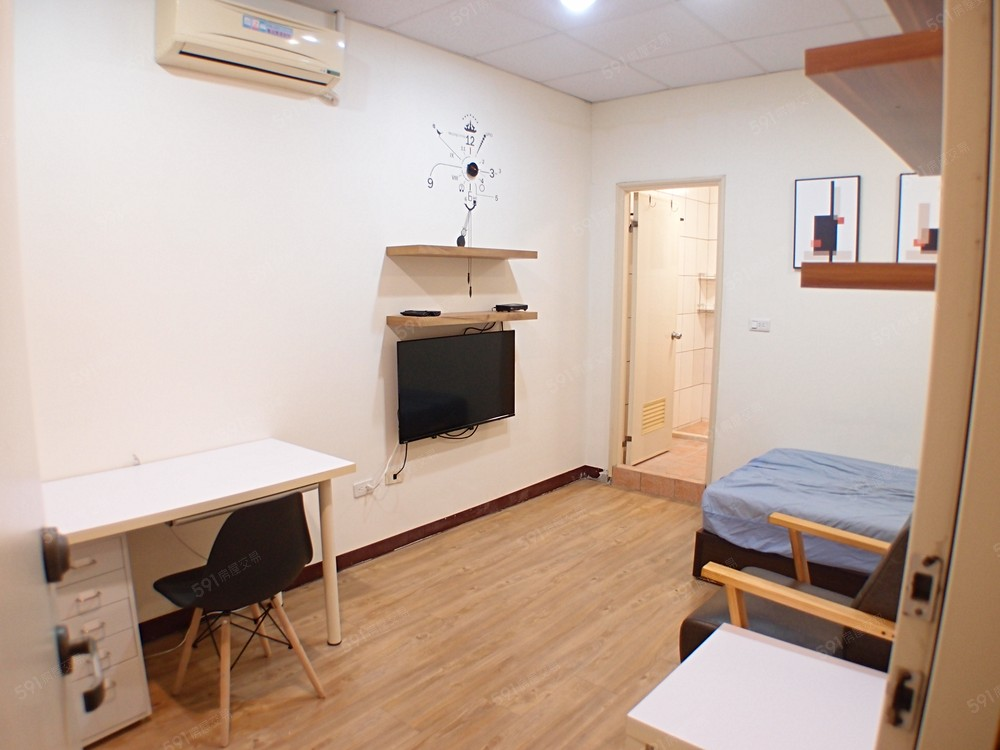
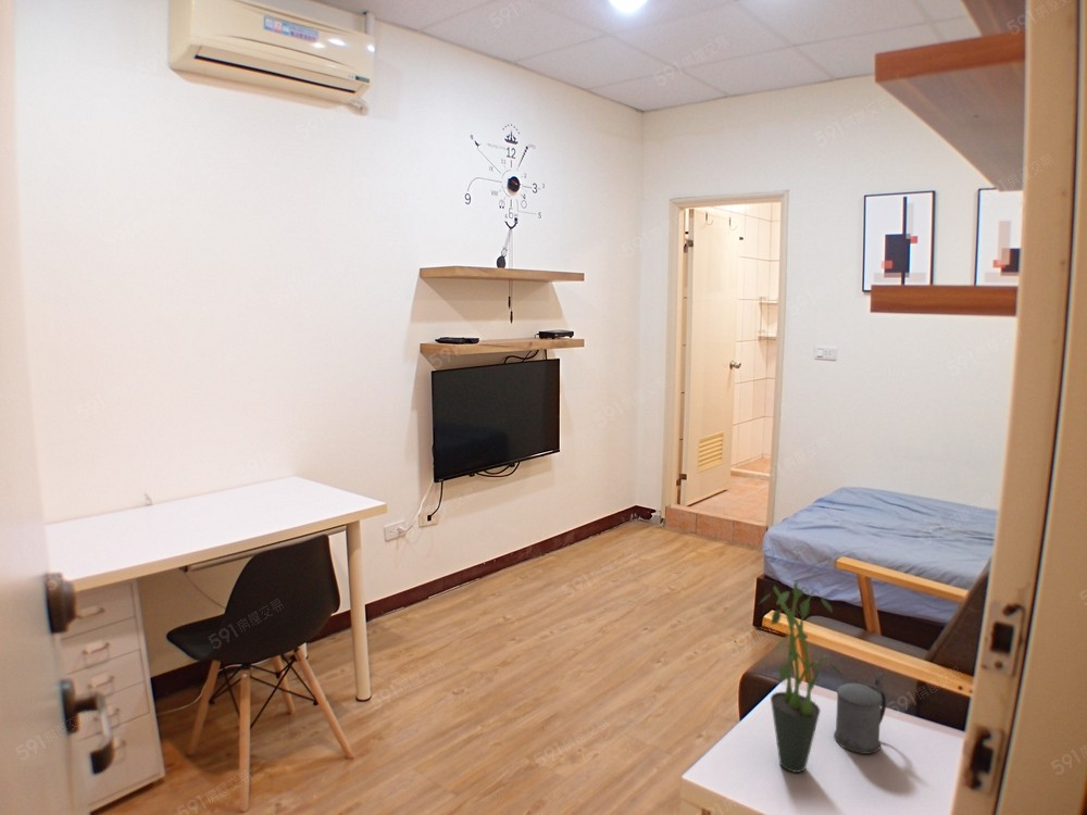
+ potted plant [758,579,844,774]
+ beer stein [833,672,887,755]
